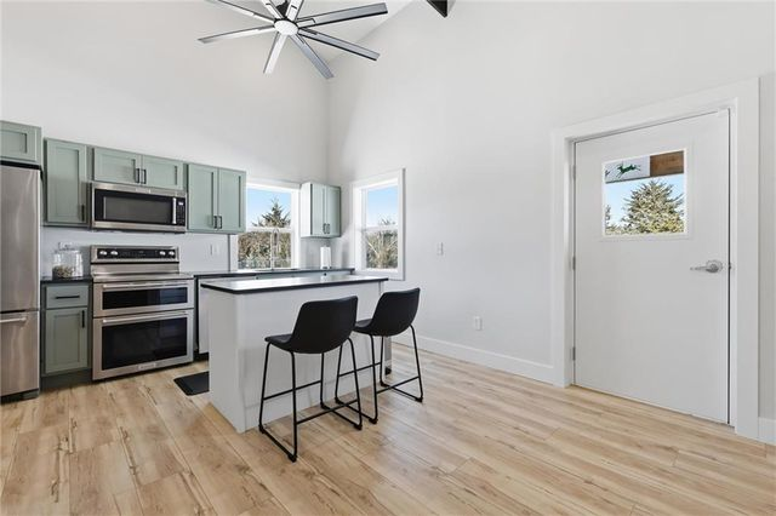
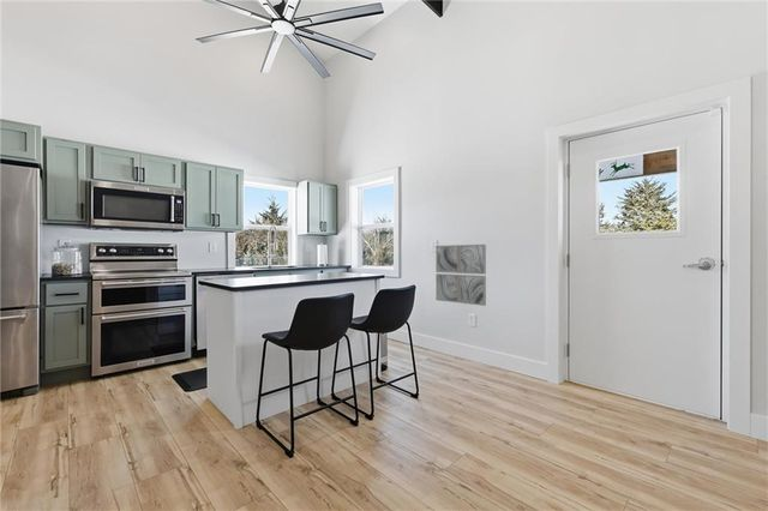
+ wall art [434,244,487,307]
